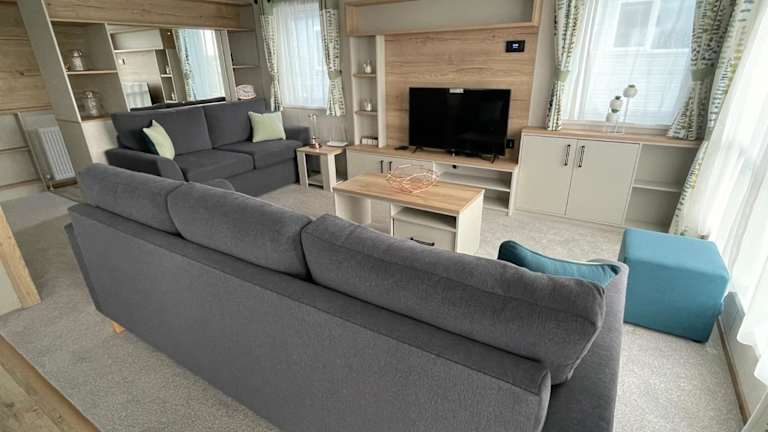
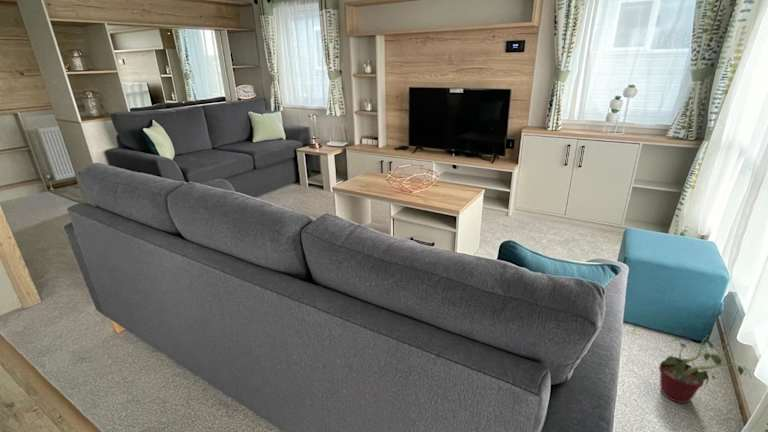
+ potted plant [658,334,753,404]
